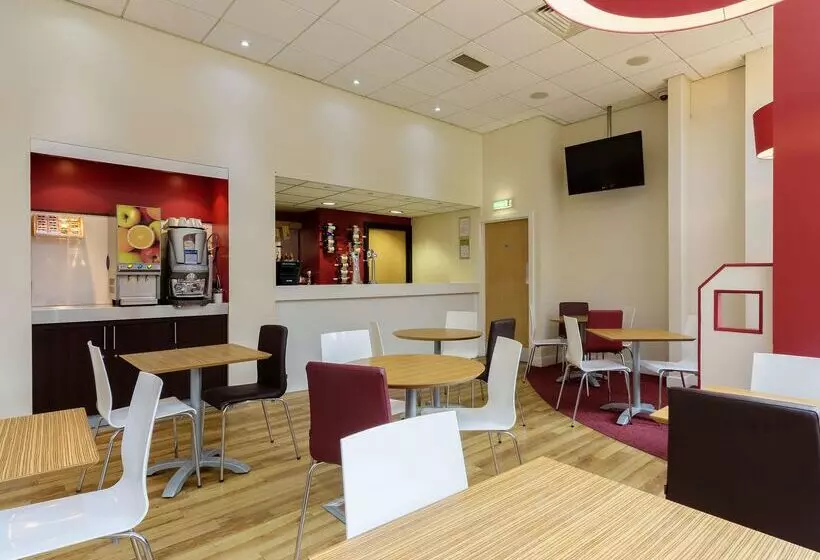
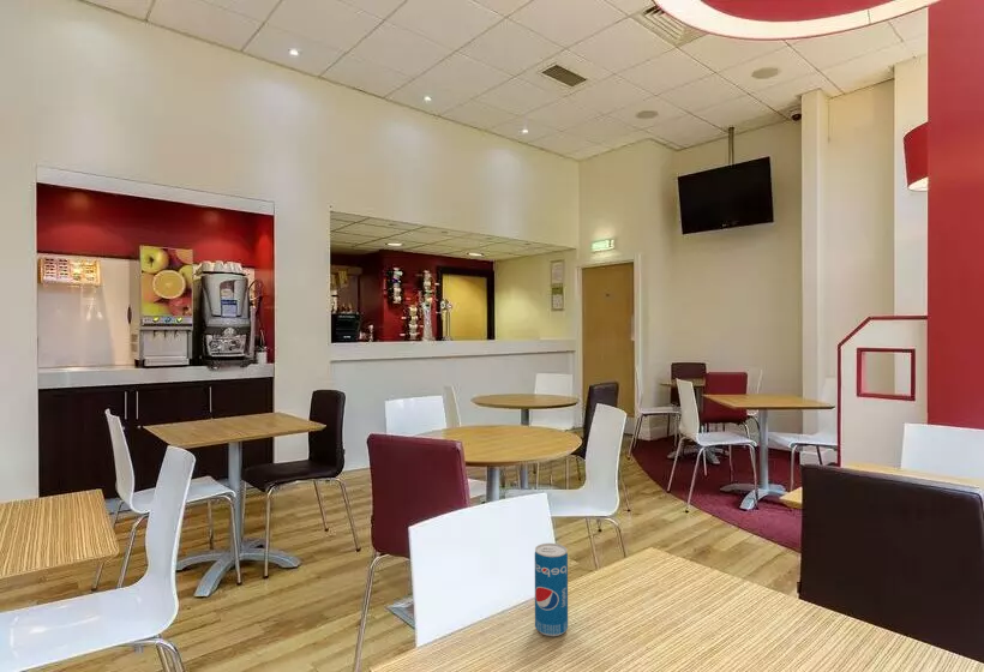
+ beverage can [534,542,569,637]
